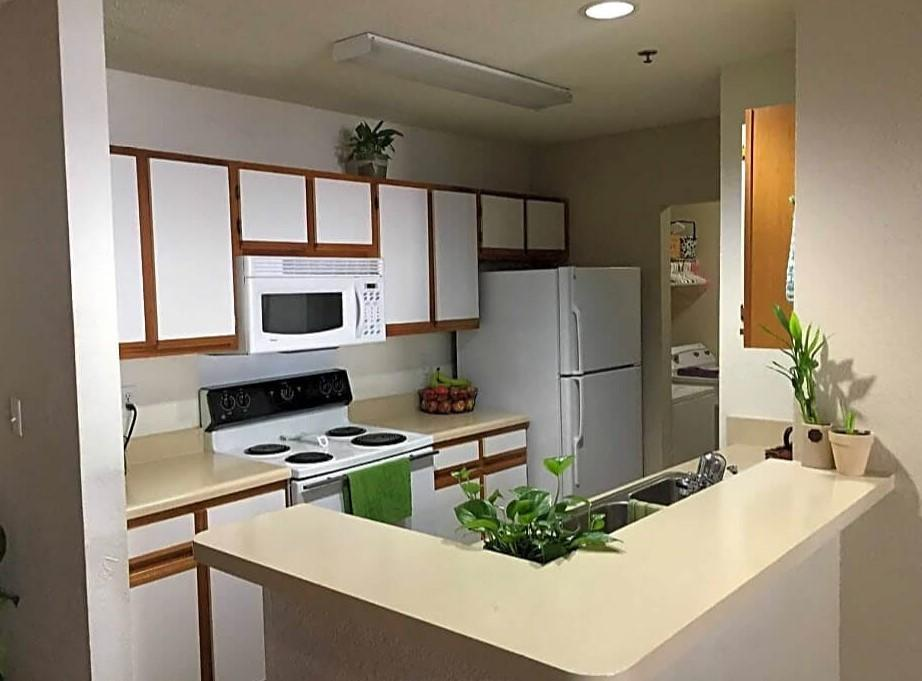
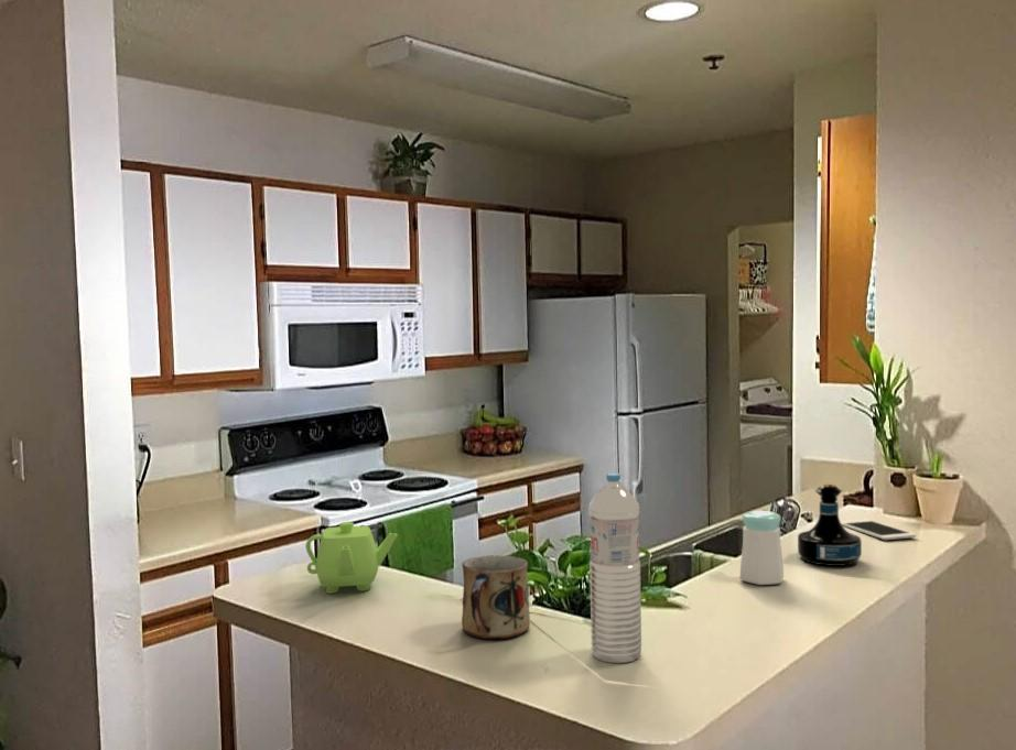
+ salt shaker [739,510,785,586]
+ cell phone [840,519,917,541]
+ mug [461,554,531,640]
+ tequila bottle [797,483,863,567]
+ teapot [304,521,398,594]
+ water bottle [587,472,642,664]
